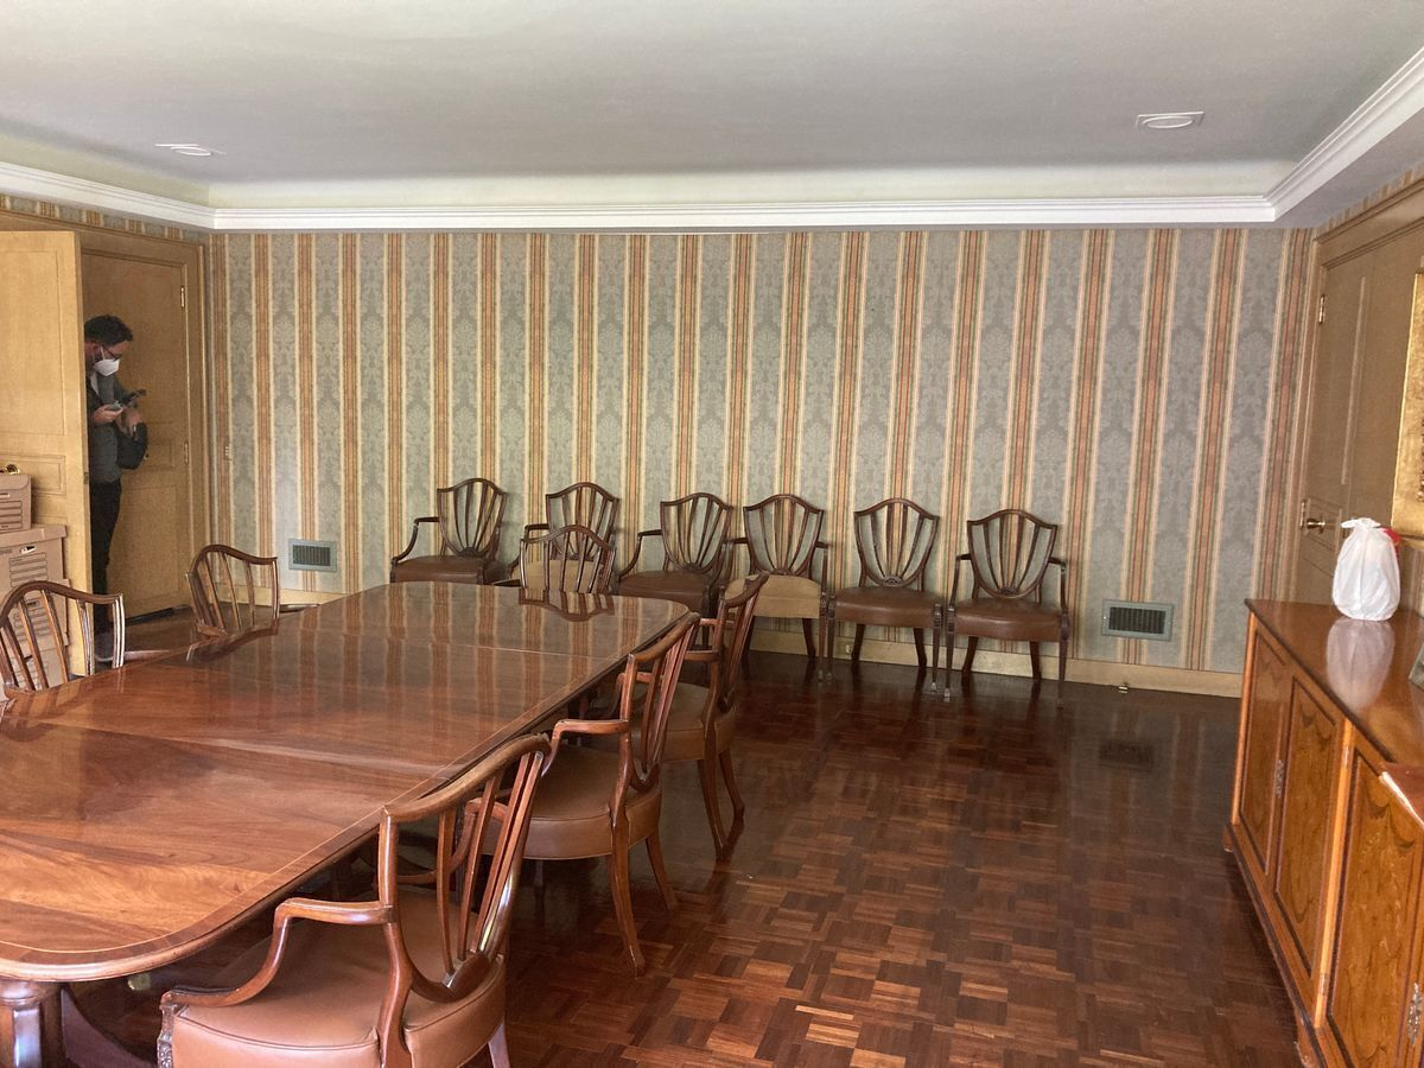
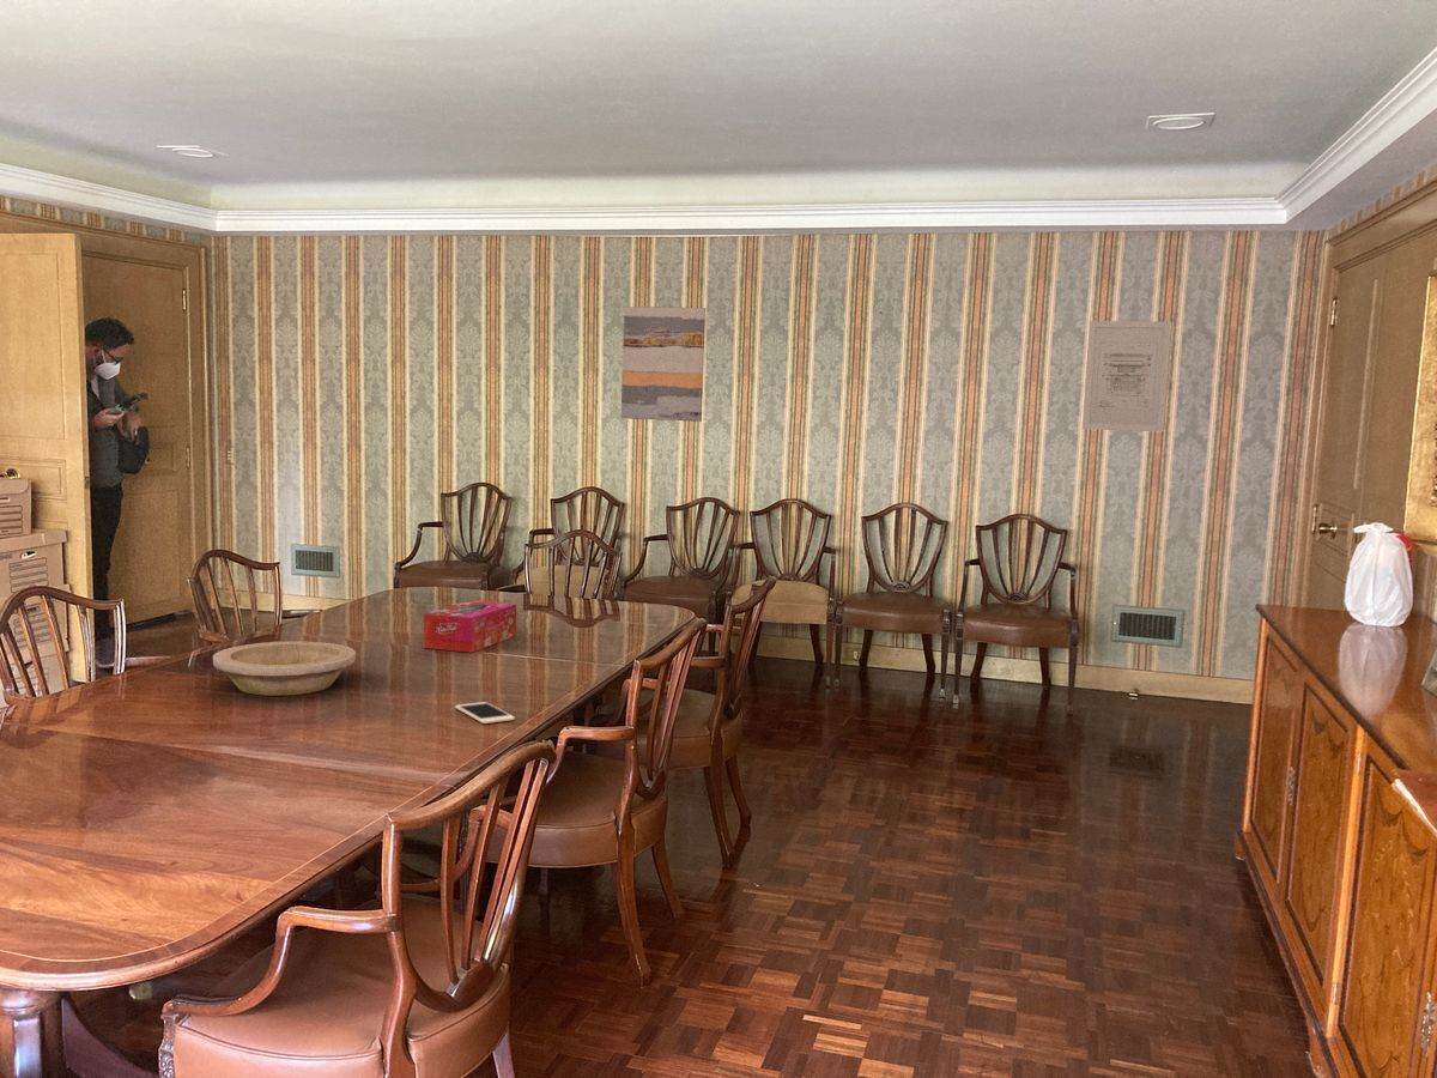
+ wall art [619,305,707,423]
+ wall art [1081,320,1174,434]
+ bowl [212,641,357,697]
+ cell phone [454,701,516,725]
+ tissue box [423,599,517,654]
